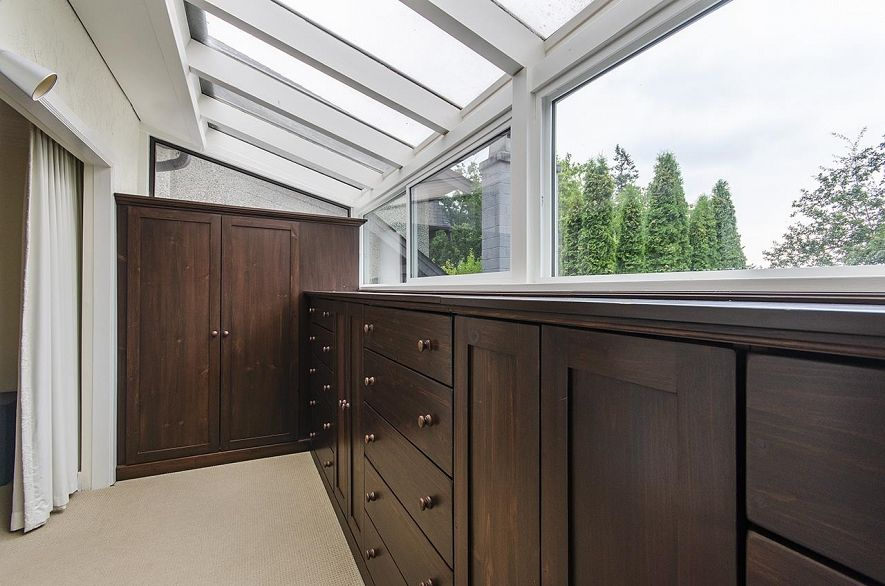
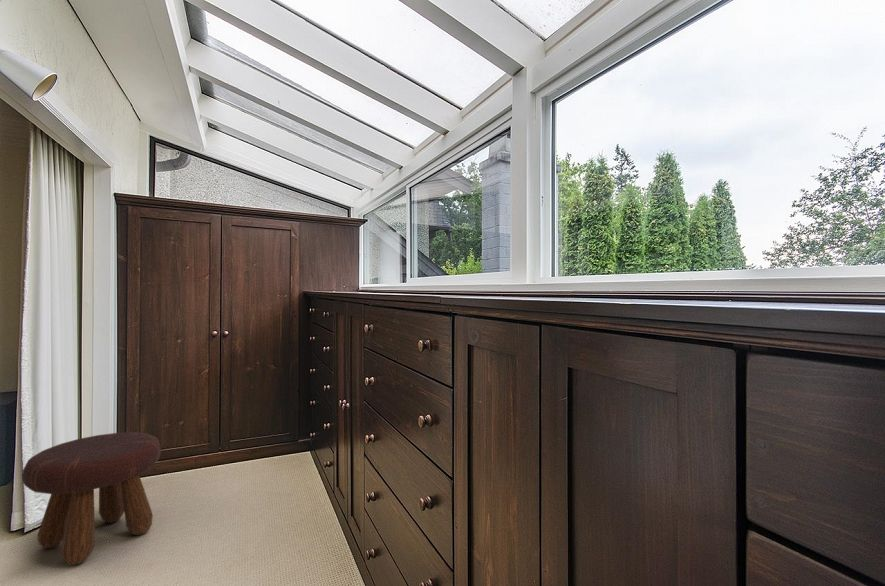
+ footstool [21,431,162,566]
